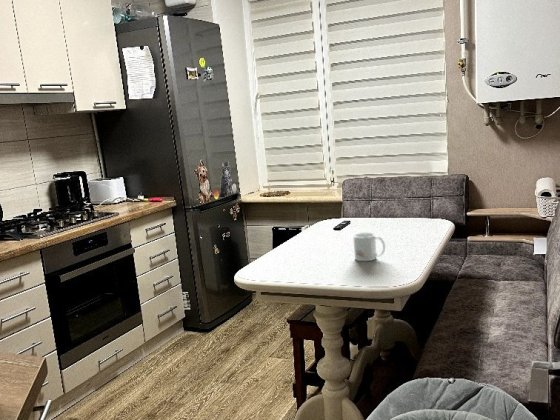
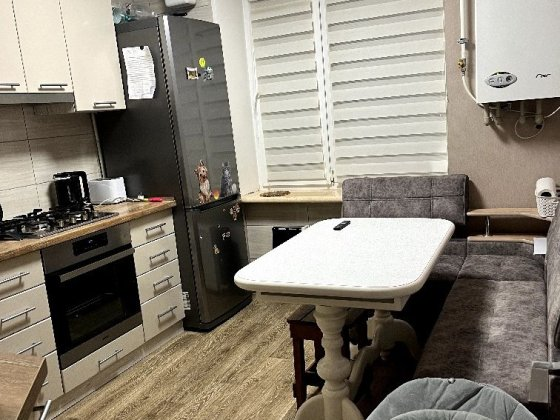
- mug [352,231,386,262]
